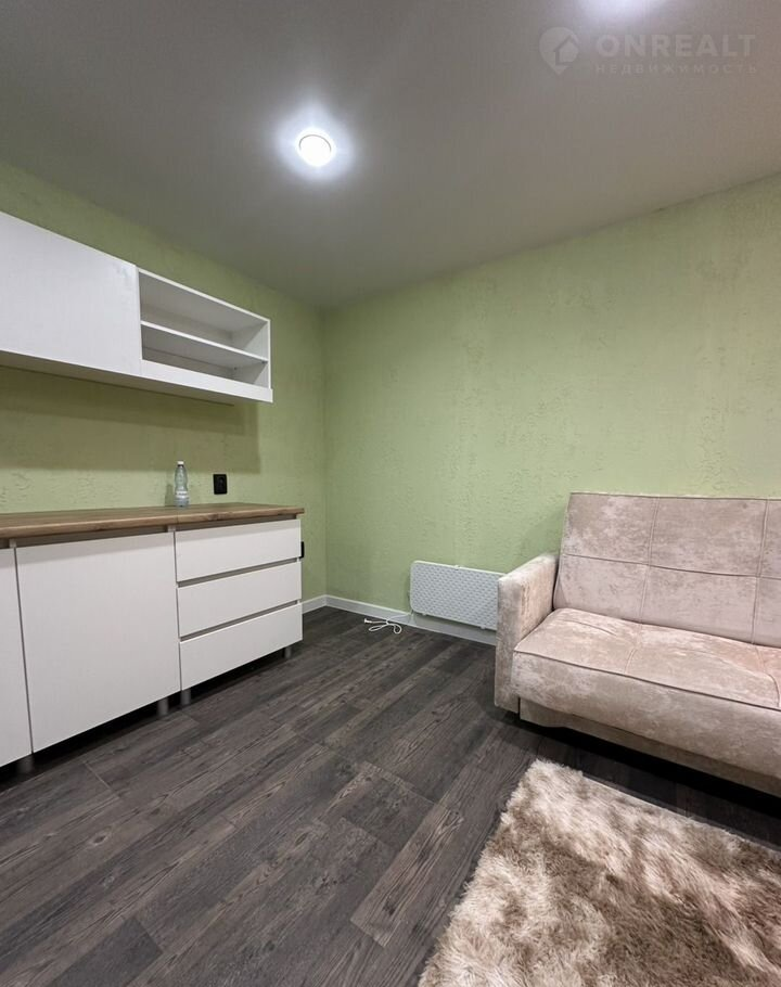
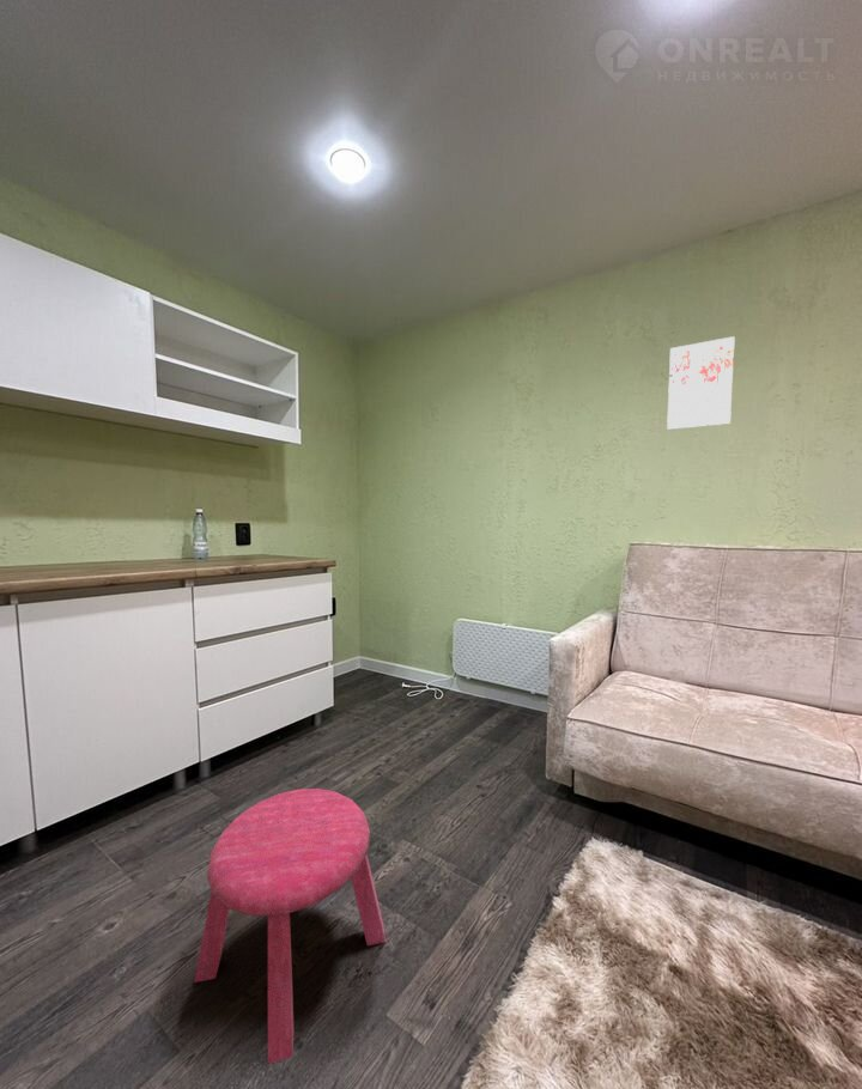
+ wall art [666,335,736,431]
+ stool [193,787,387,1065]
